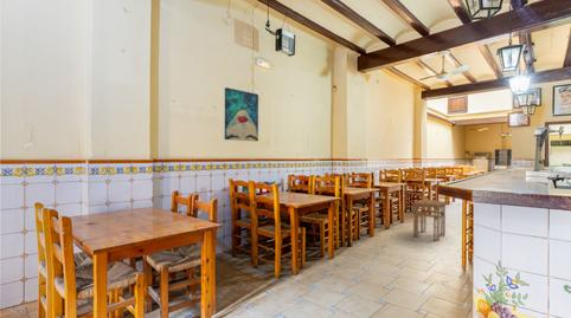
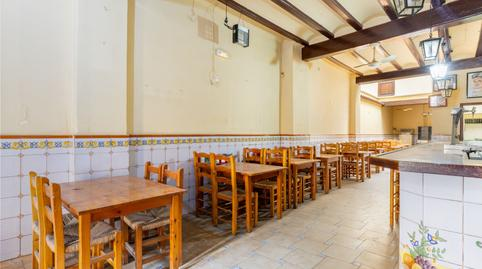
- stool [412,199,447,242]
- wall art [224,86,259,143]
